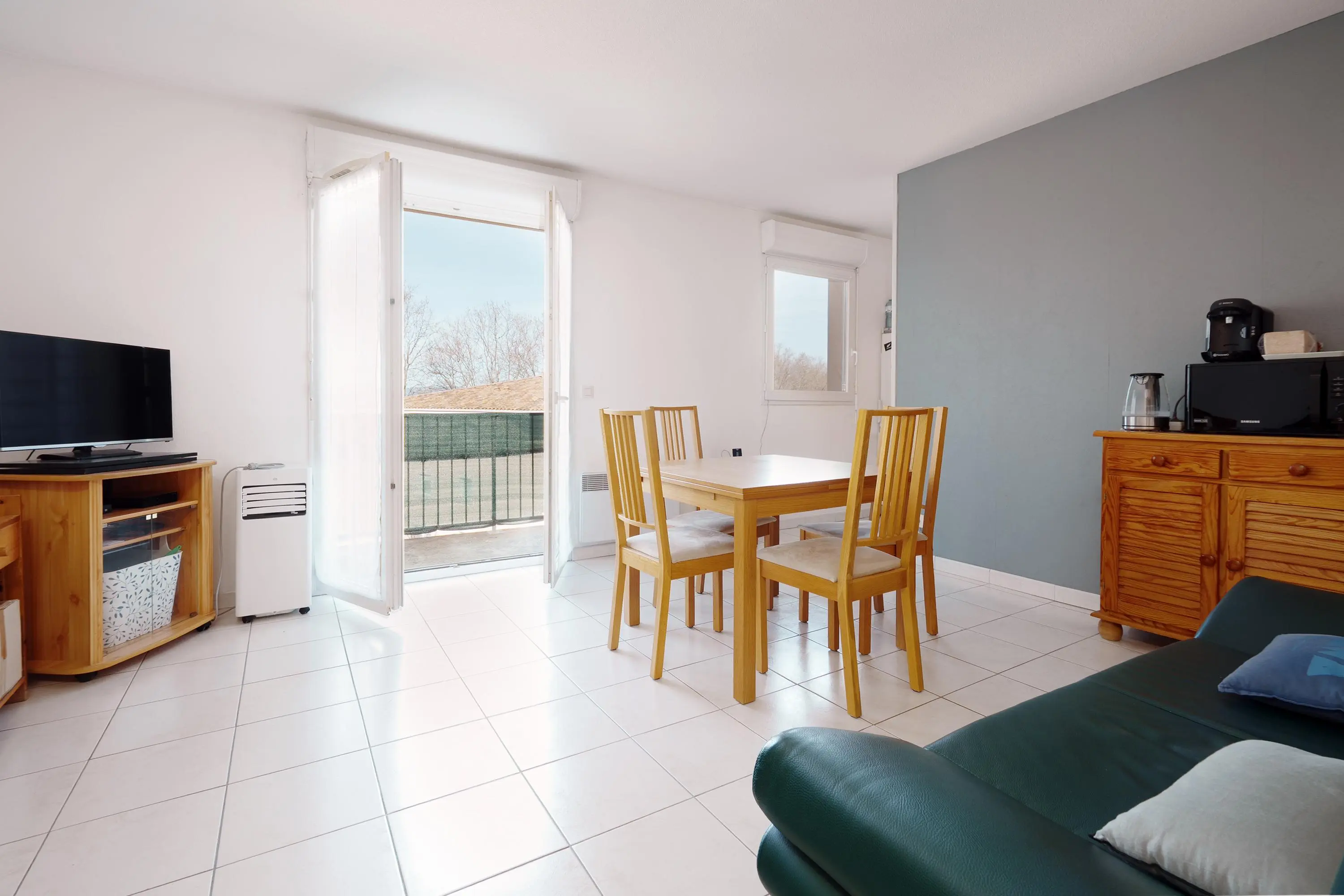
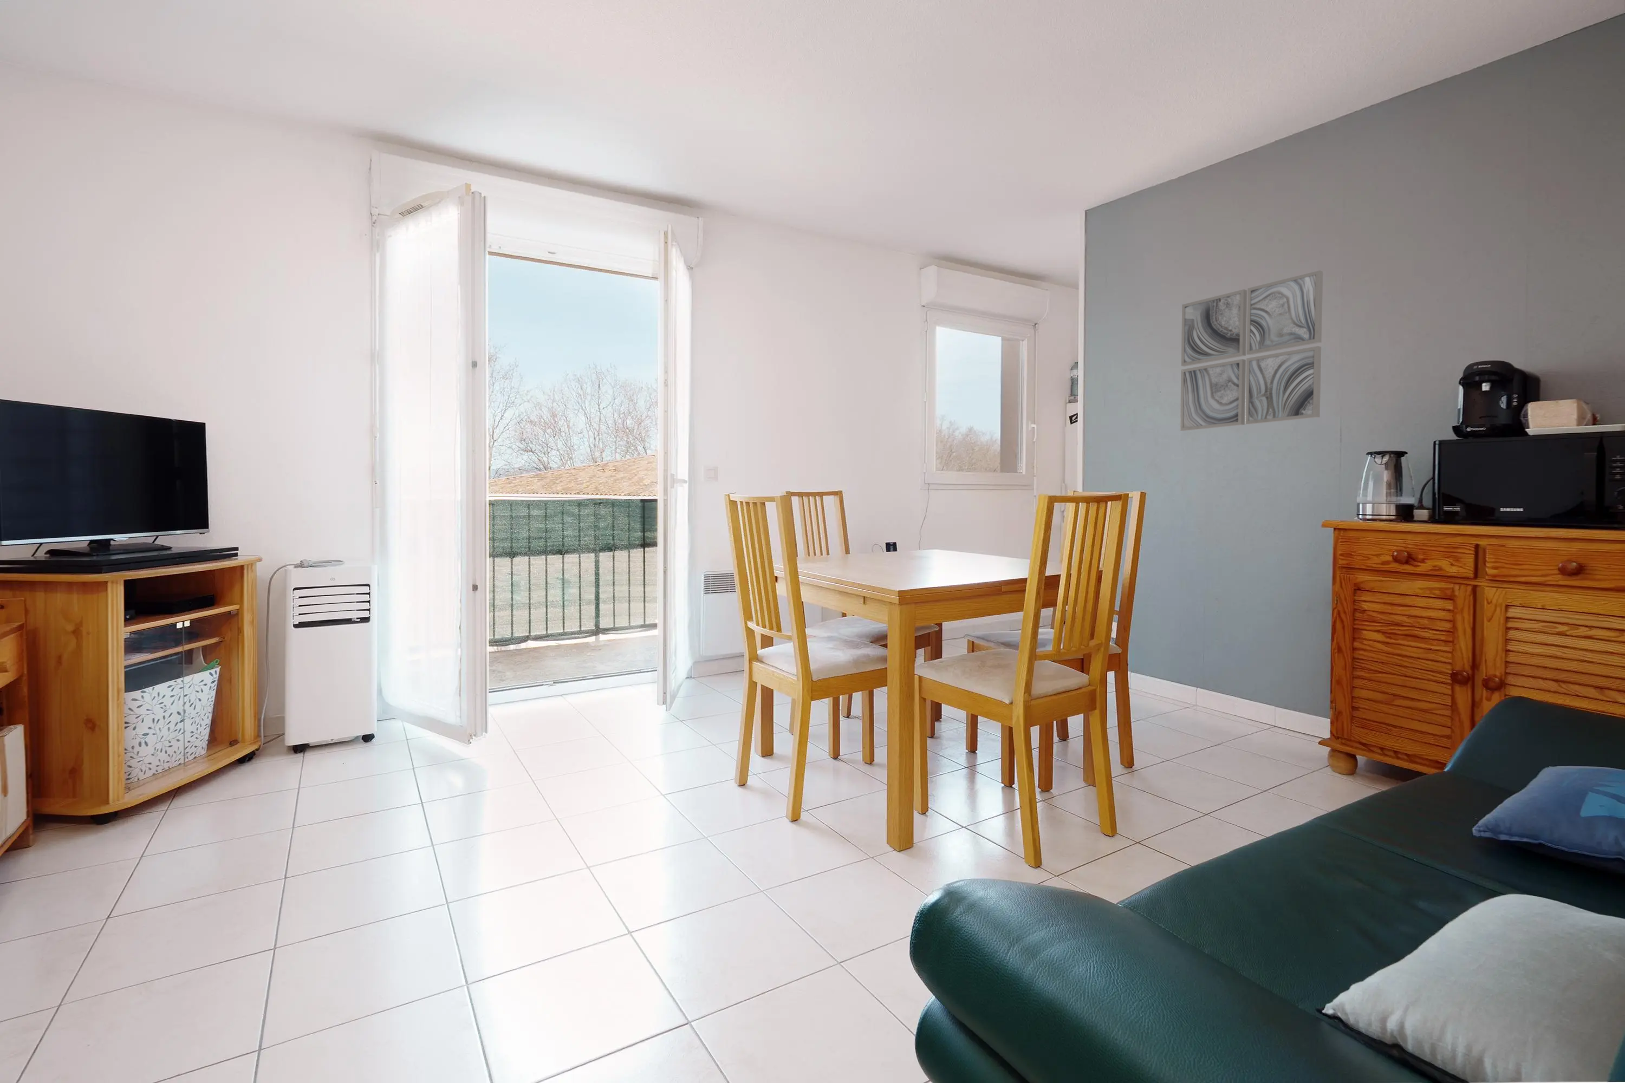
+ wall art [1180,270,1323,432]
